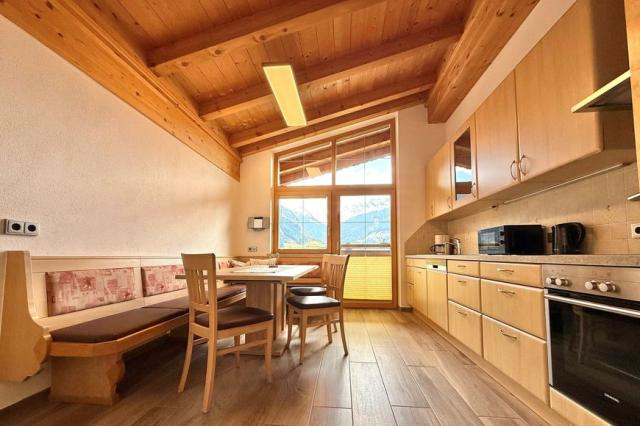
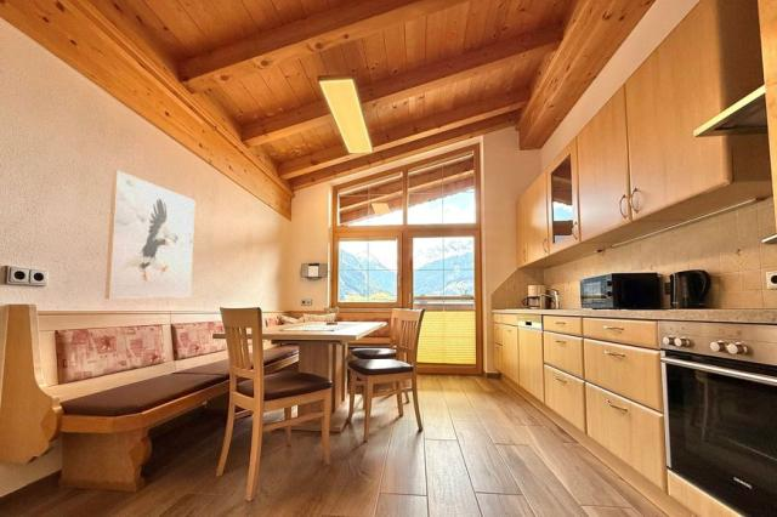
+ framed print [103,169,197,300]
